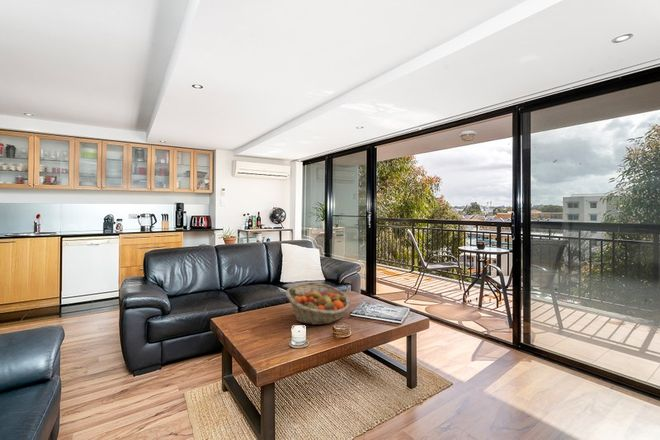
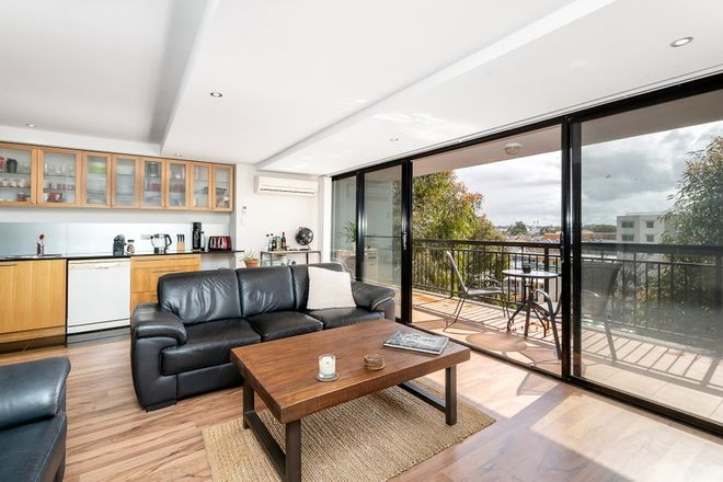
- fruit basket [285,281,352,326]
